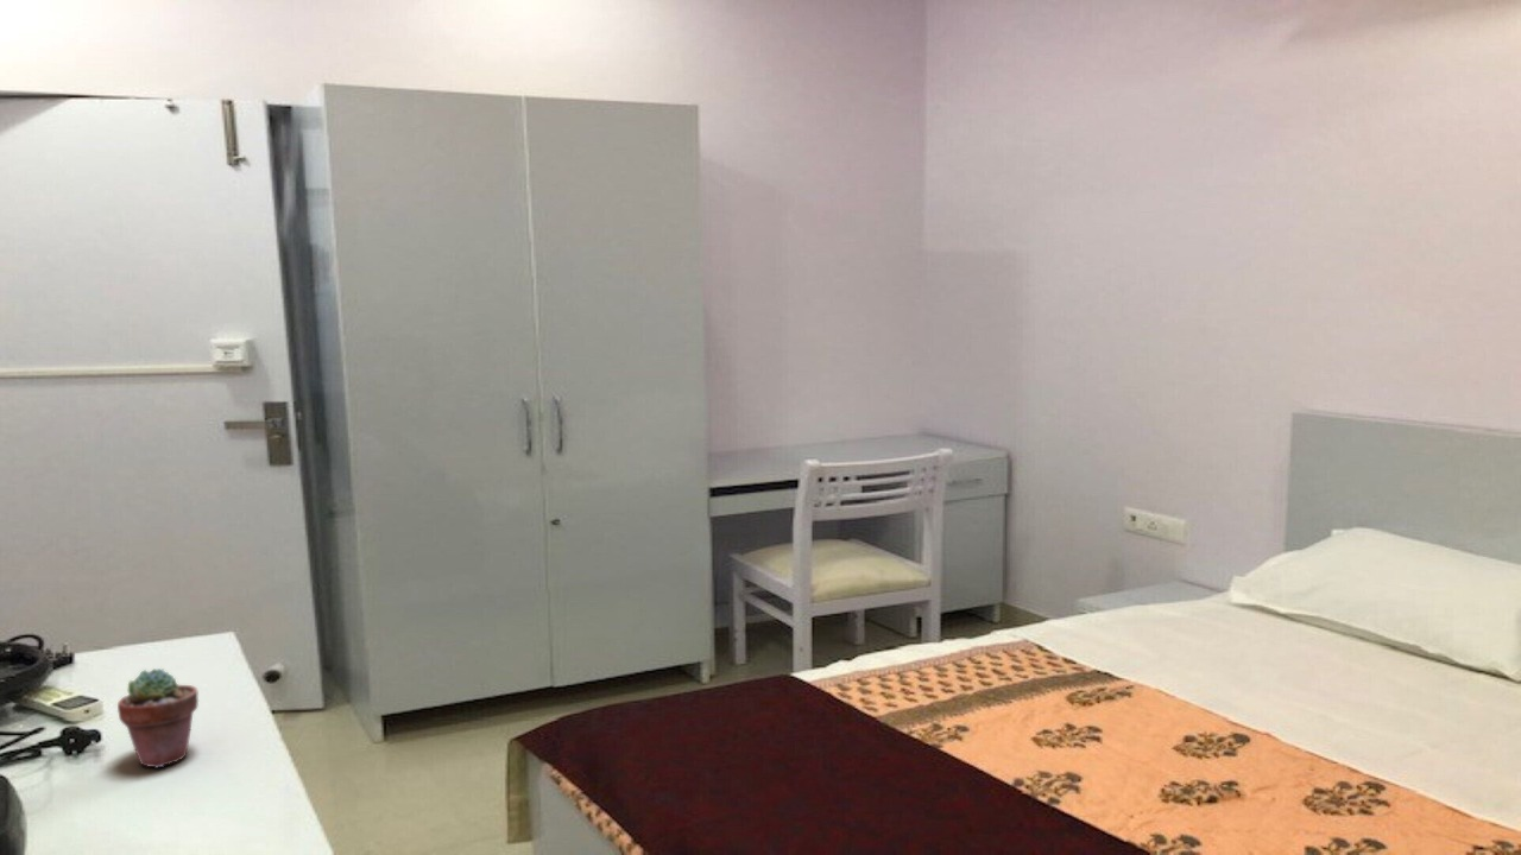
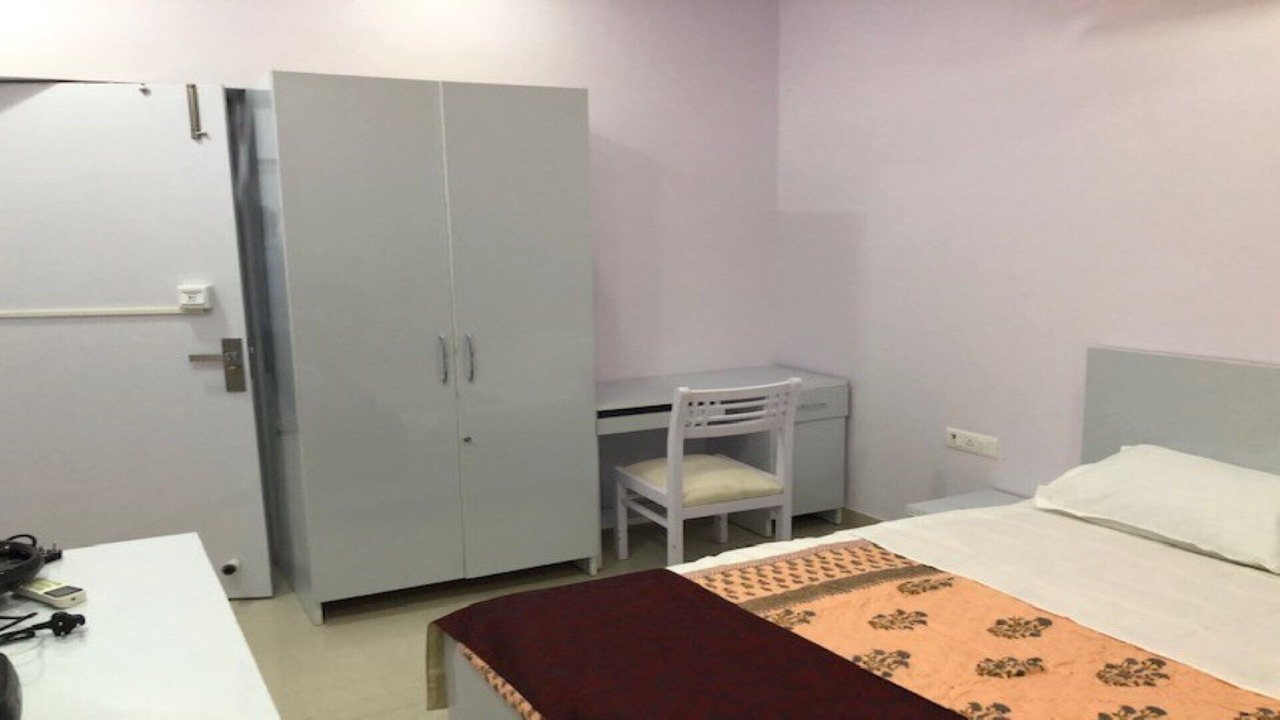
- potted succulent [116,667,200,770]
